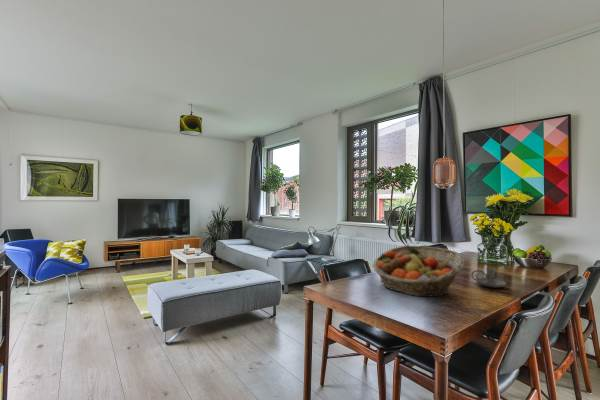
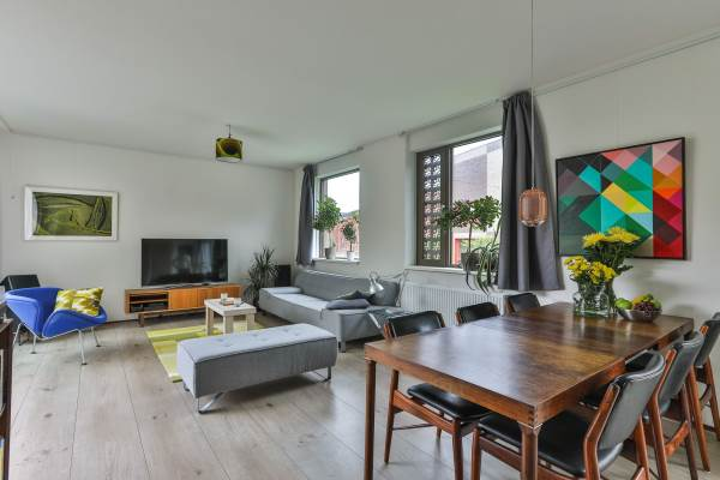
- candle holder [471,267,507,288]
- fruit basket [371,244,466,298]
